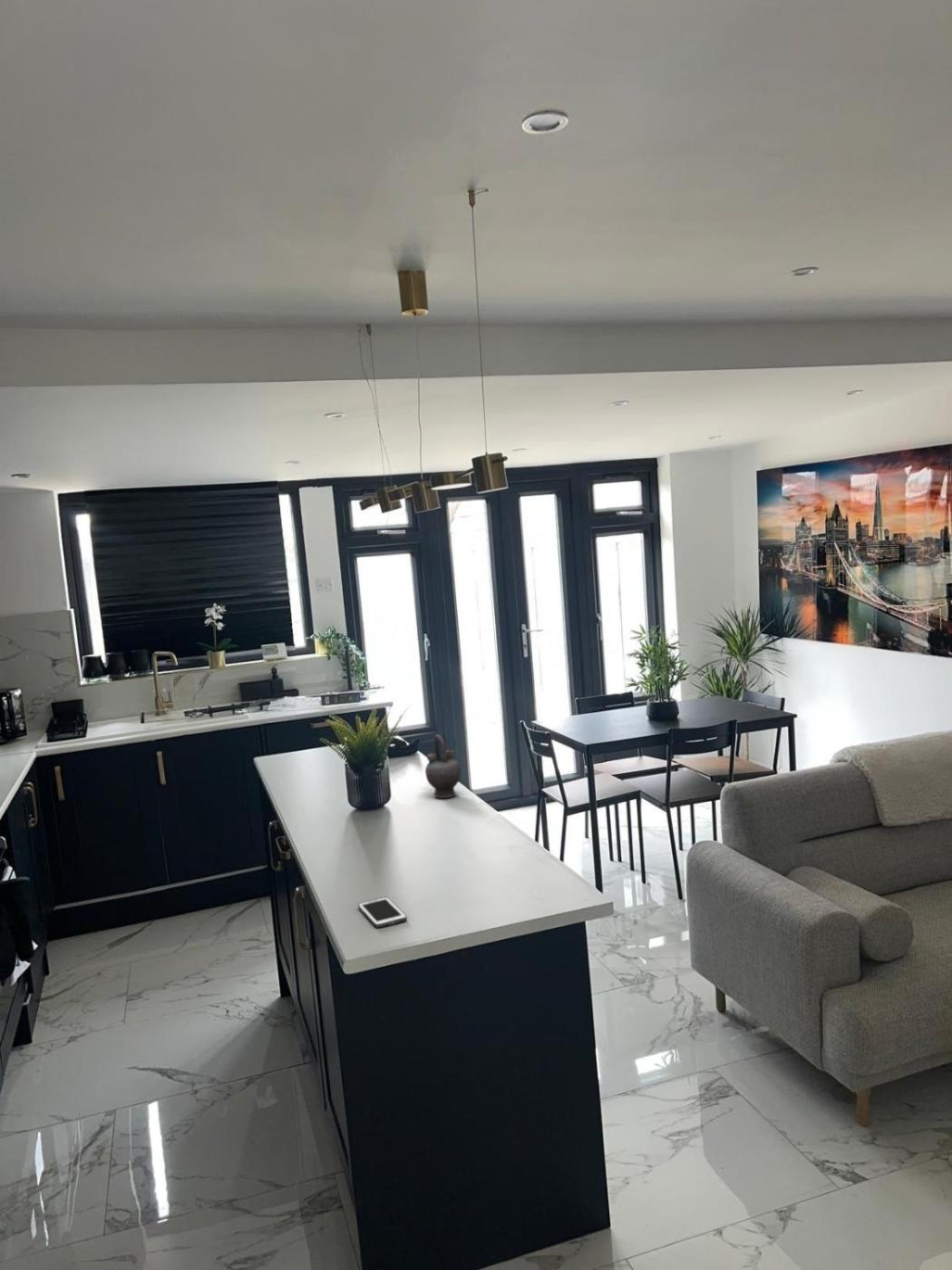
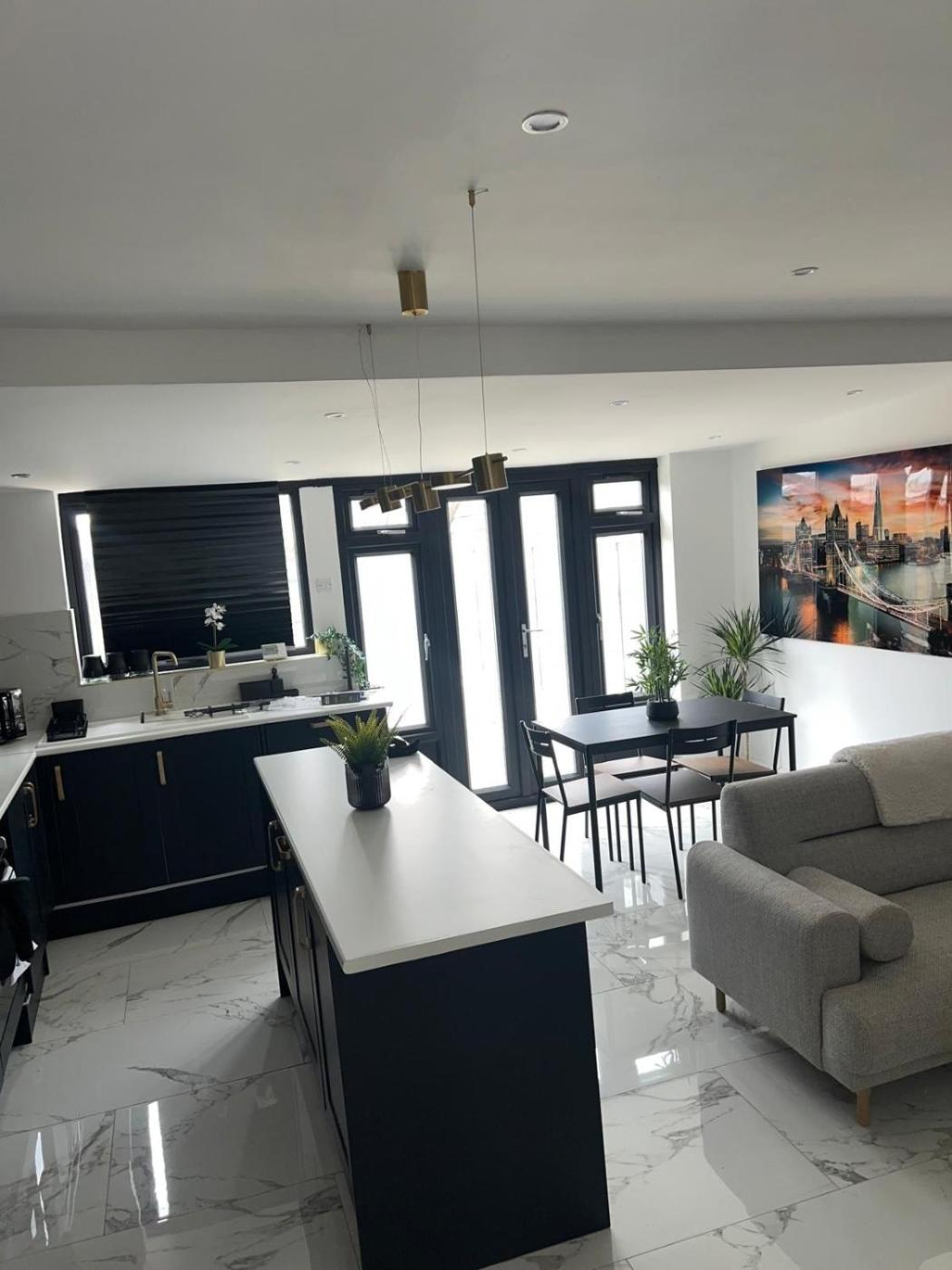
- cell phone [357,896,408,929]
- teapot [424,734,461,799]
